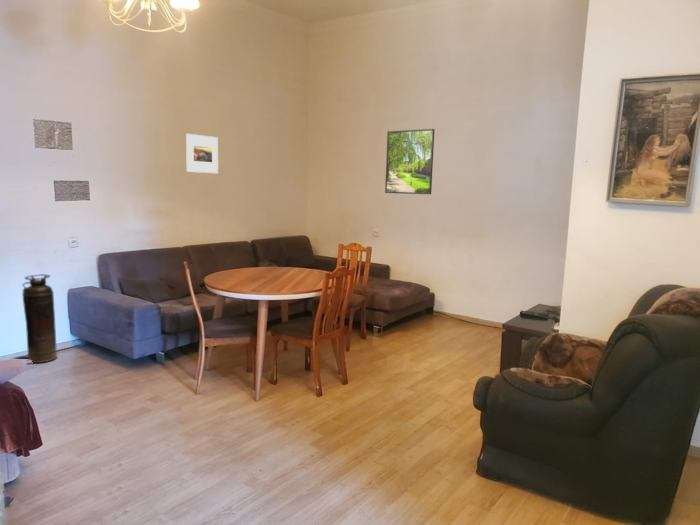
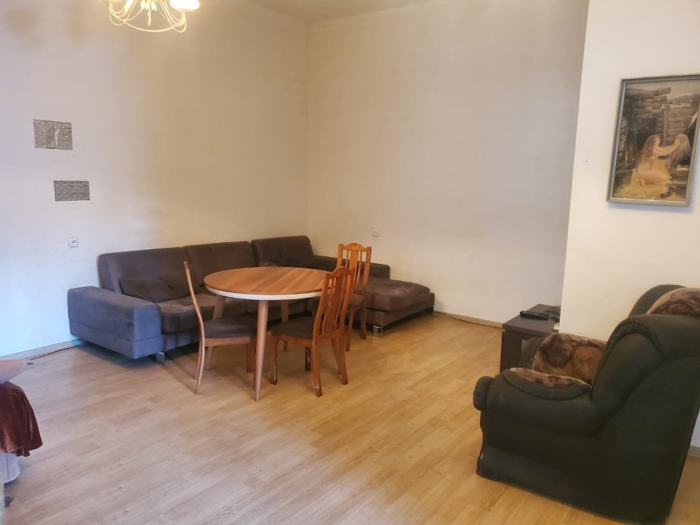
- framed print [384,128,435,195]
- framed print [185,133,219,174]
- fire extinguisher [21,274,58,364]
